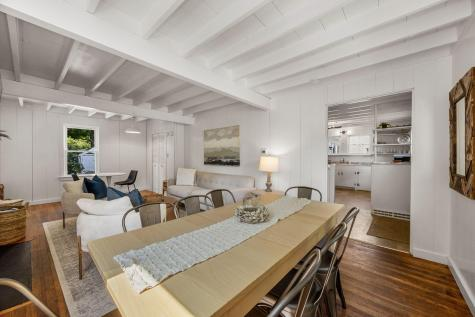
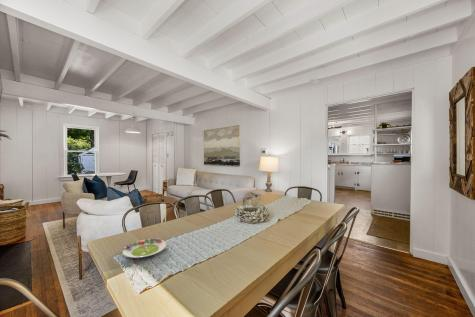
+ salad plate [122,237,167,259]
